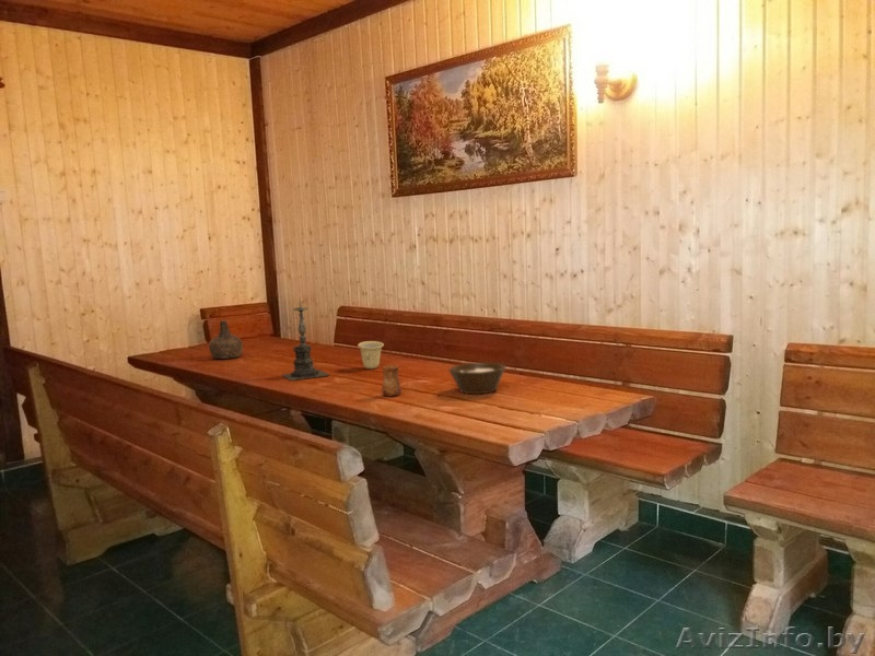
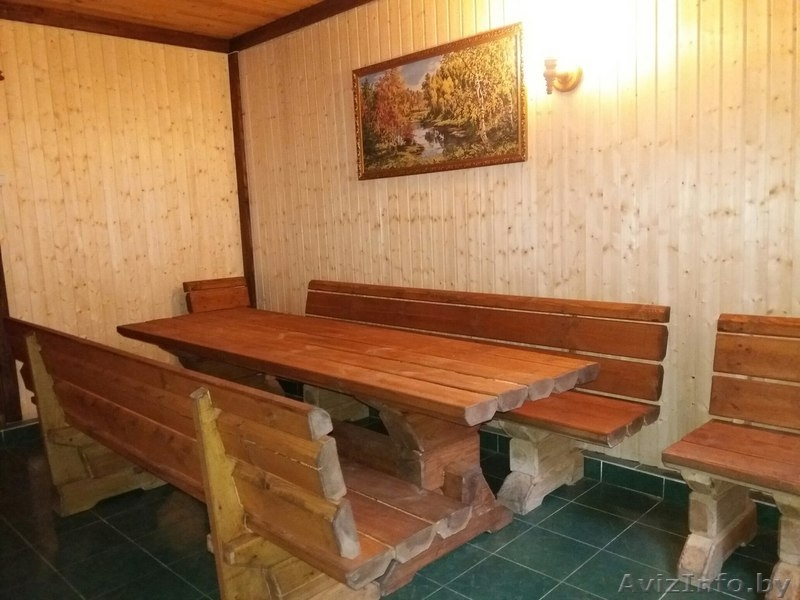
- bowl [447,362,508,395]
- bottle [208,319,244,360]
- candle holder [281,297,330,382]
- cup [381,363,402,397]
- cup [357,340,385,370]
